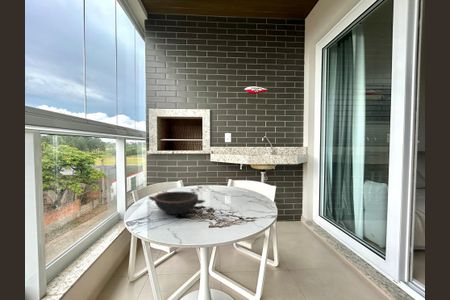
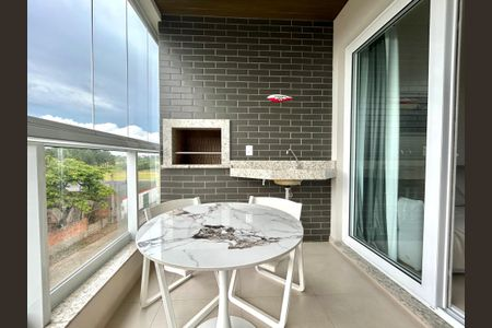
- bowl [148,191,206,215]
